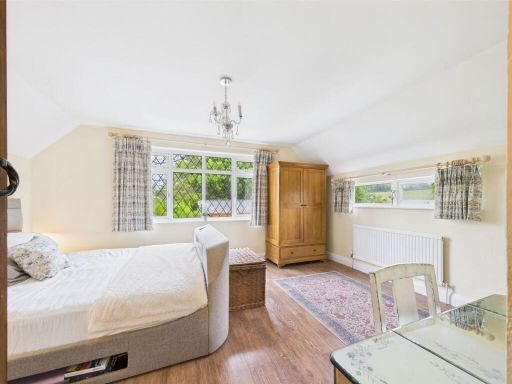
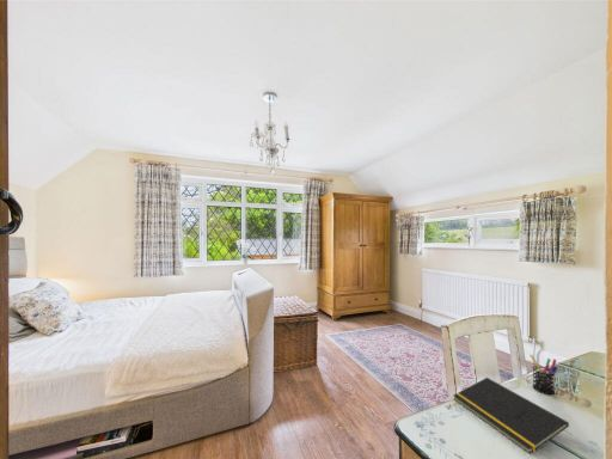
+ notepad [452,377,570,455]
+ pen holder [528,354,558,396]
